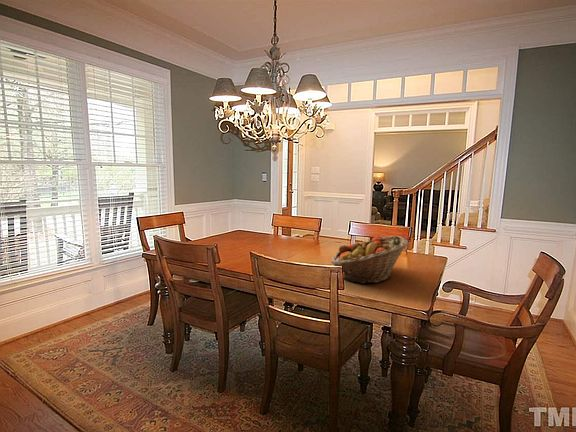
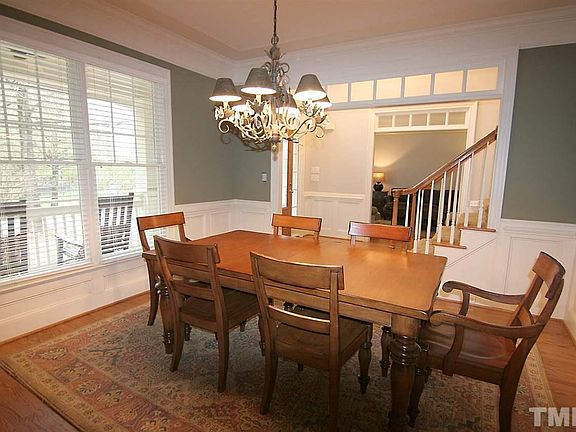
- fruit basket [330,235,409,285]
